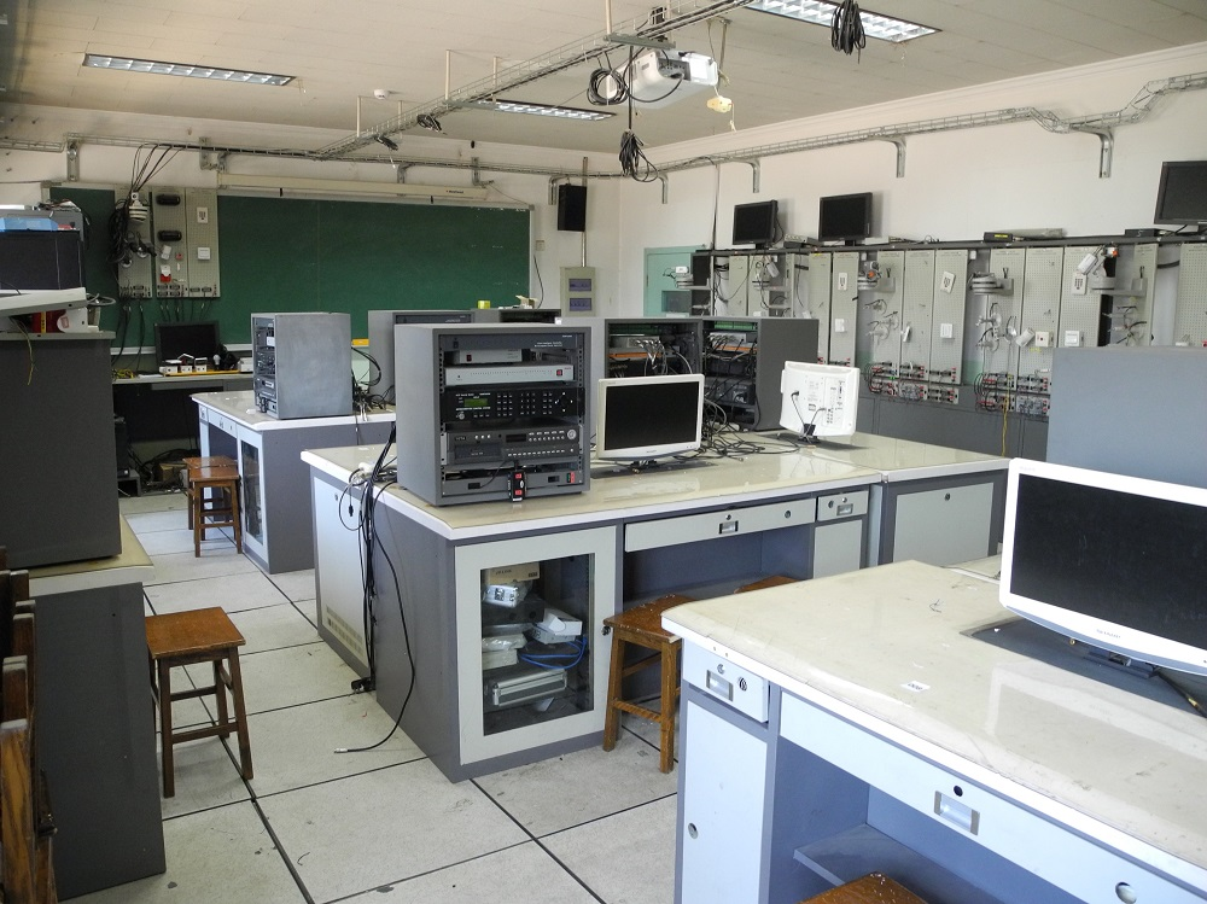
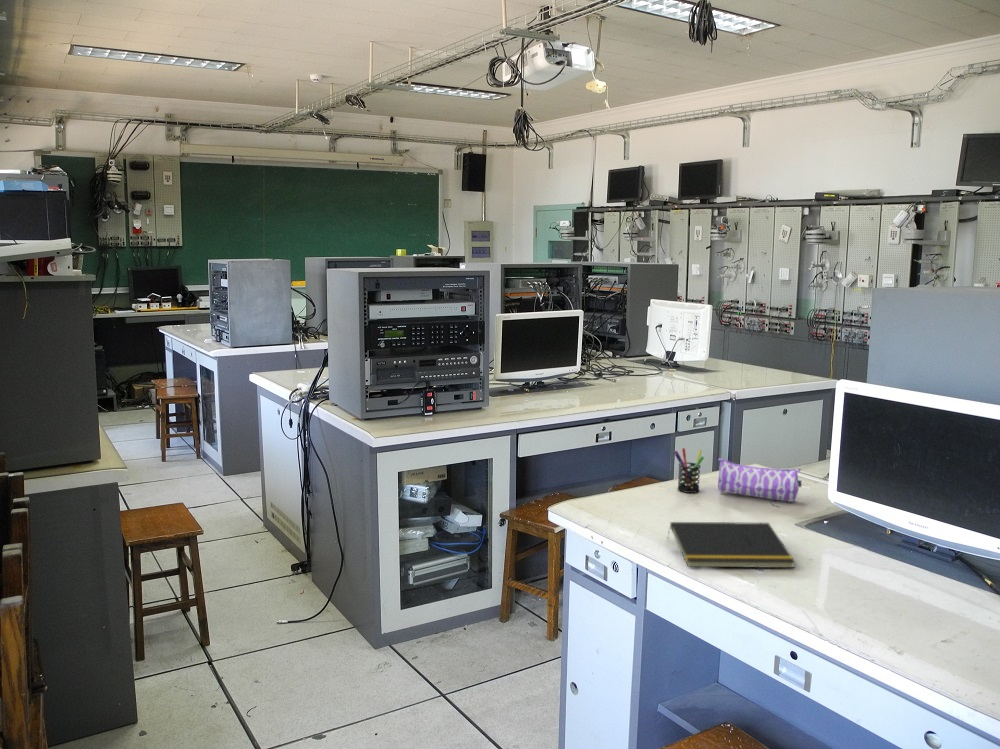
+ pencil case [717,457,802,503]
+ notepad [666,521,797,569]
+ pen holder [673,447,705,494]
